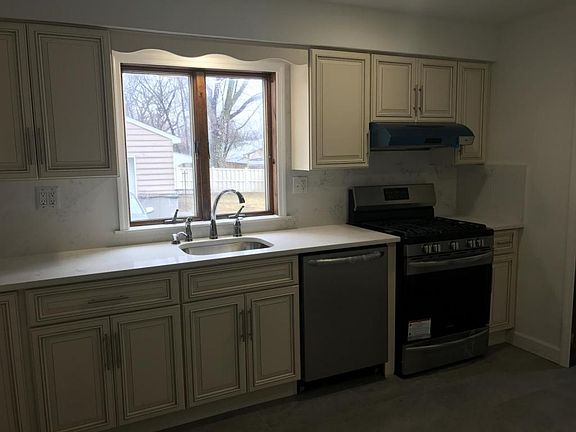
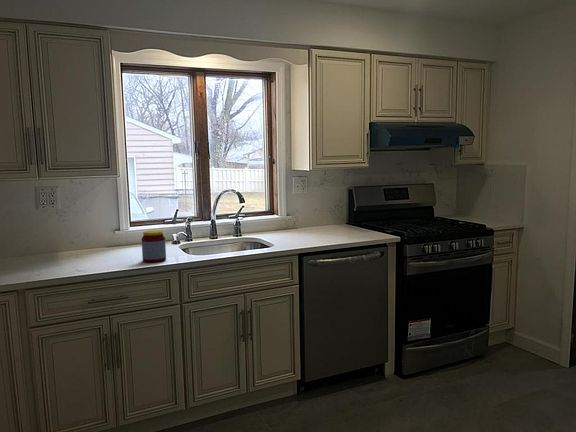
+ jar [141,229,167,263]
